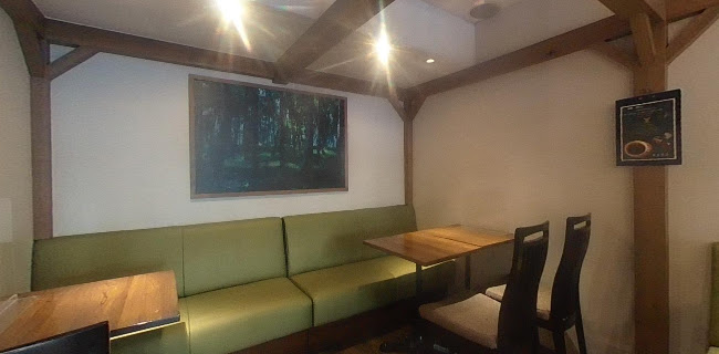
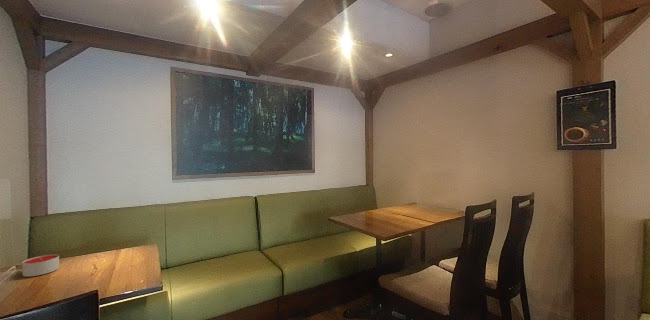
+ candle [21,253,60,278]
